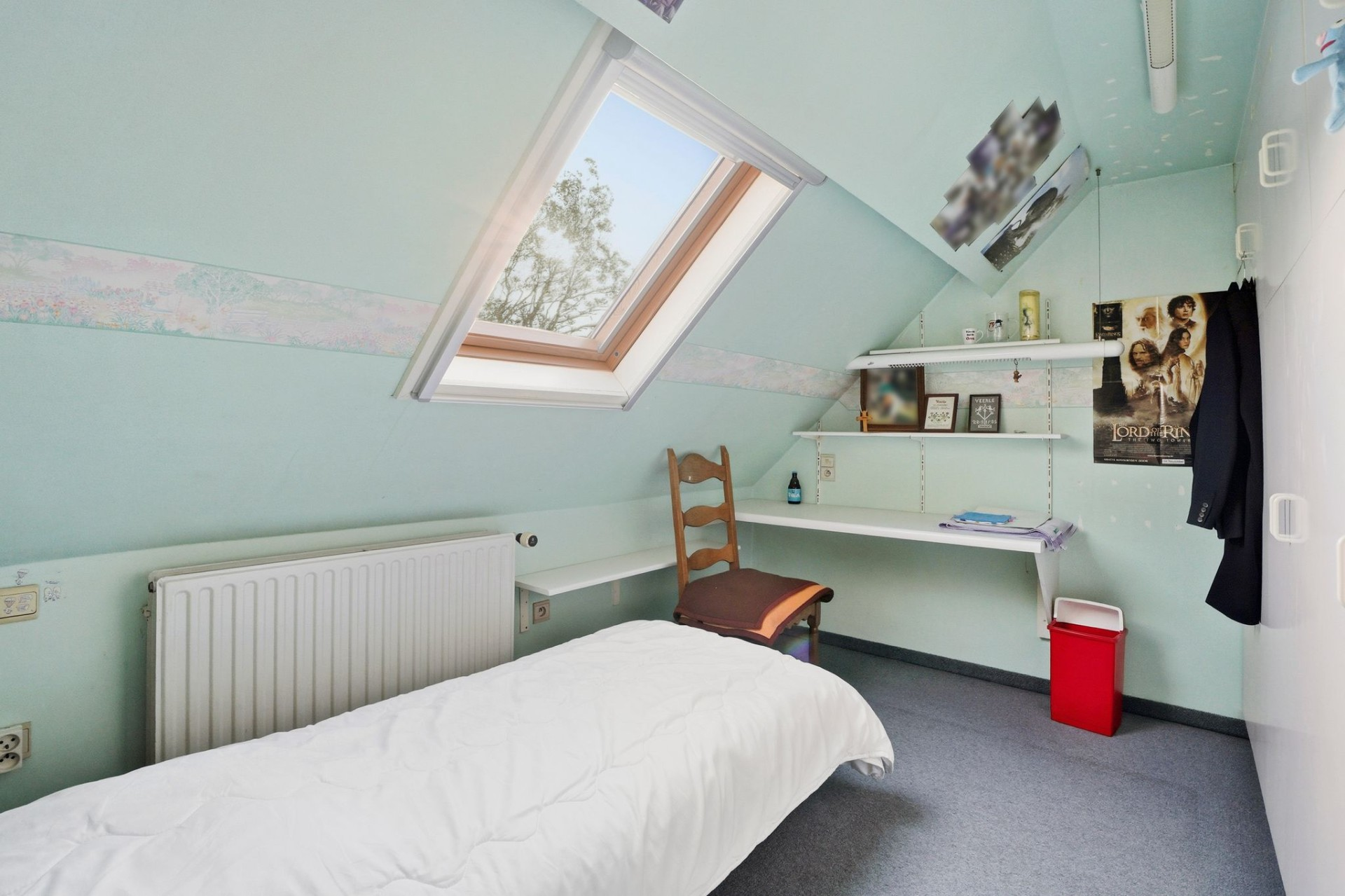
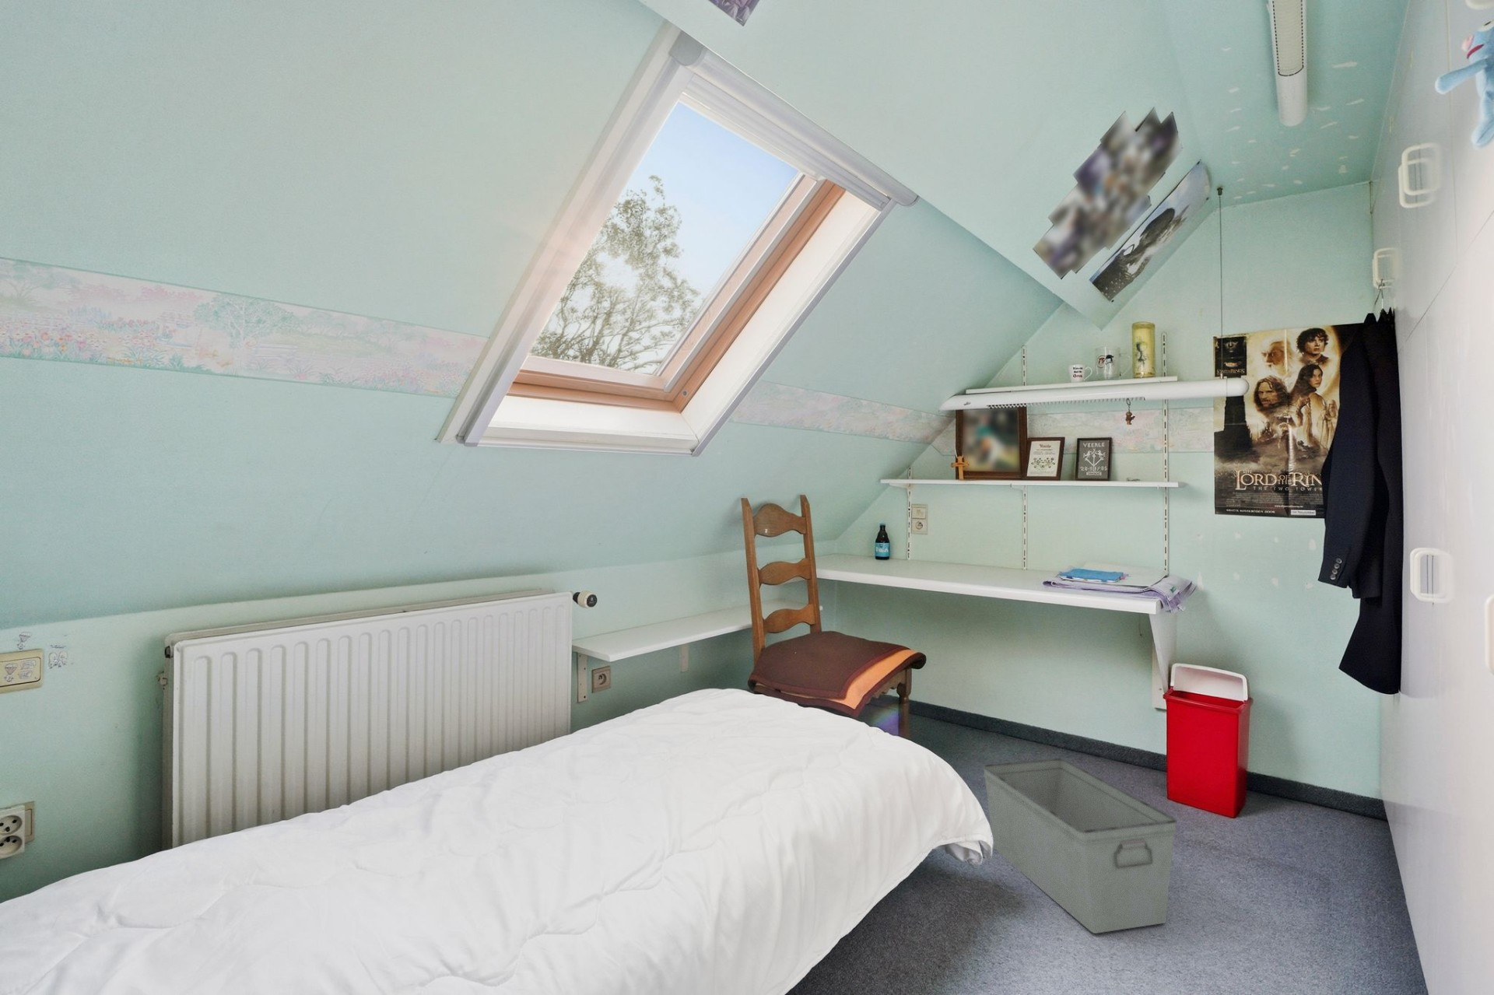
+ storage bin [982,757,1177,934]
